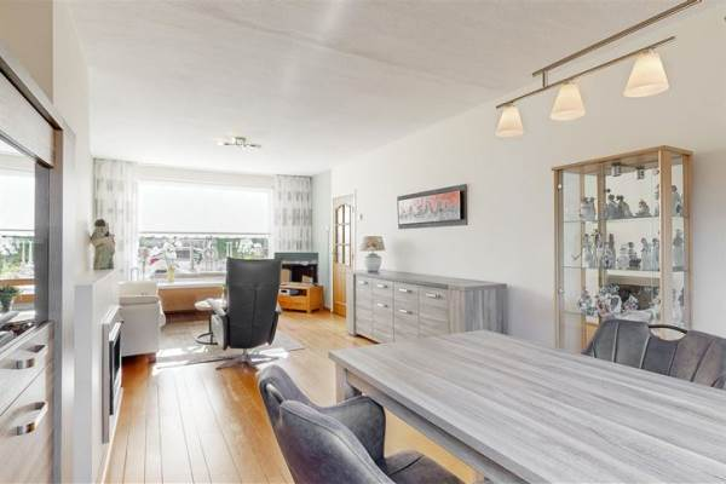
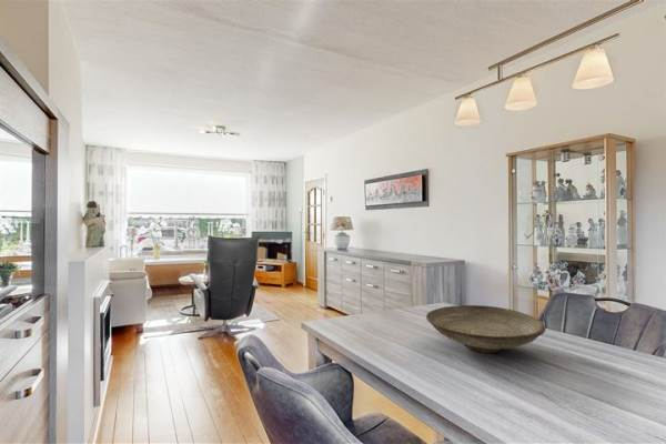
+ decorative bowl [425,304,546,354]
